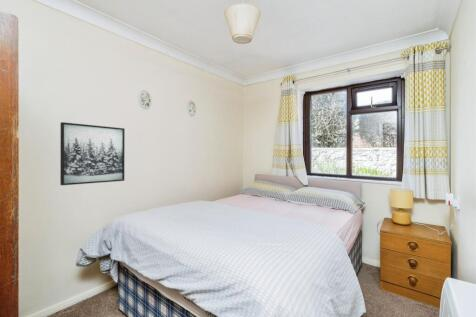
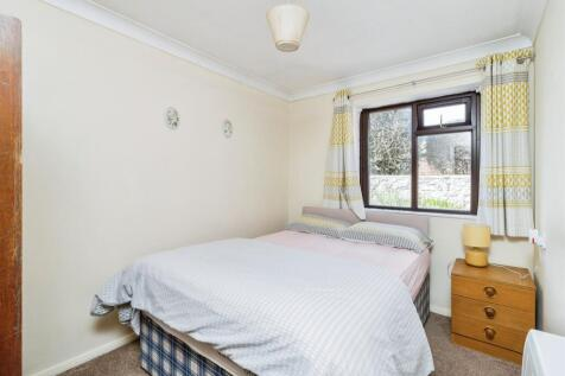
- wall art [59,121,126,186]
